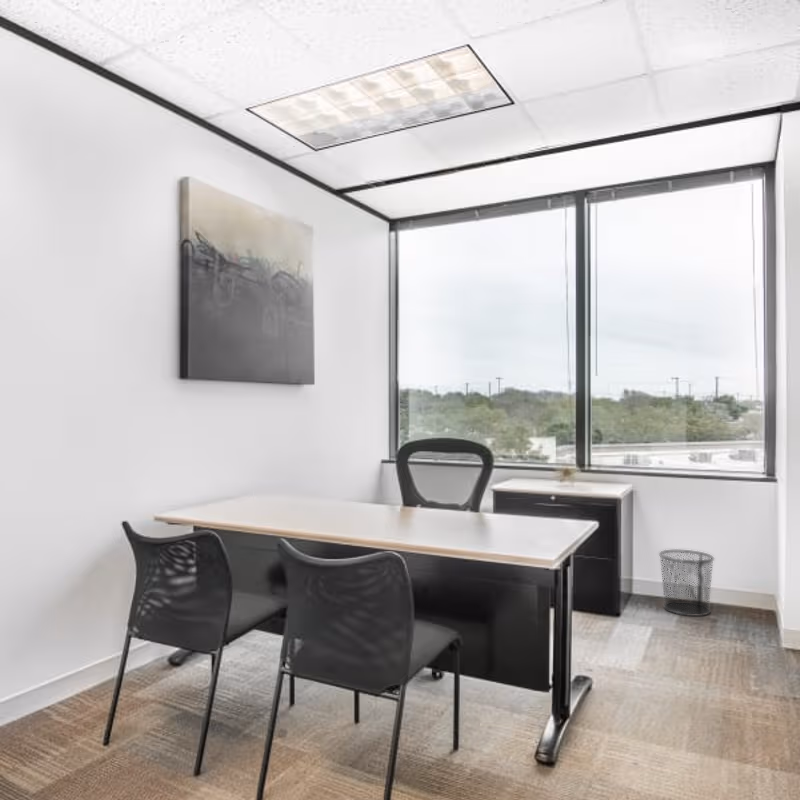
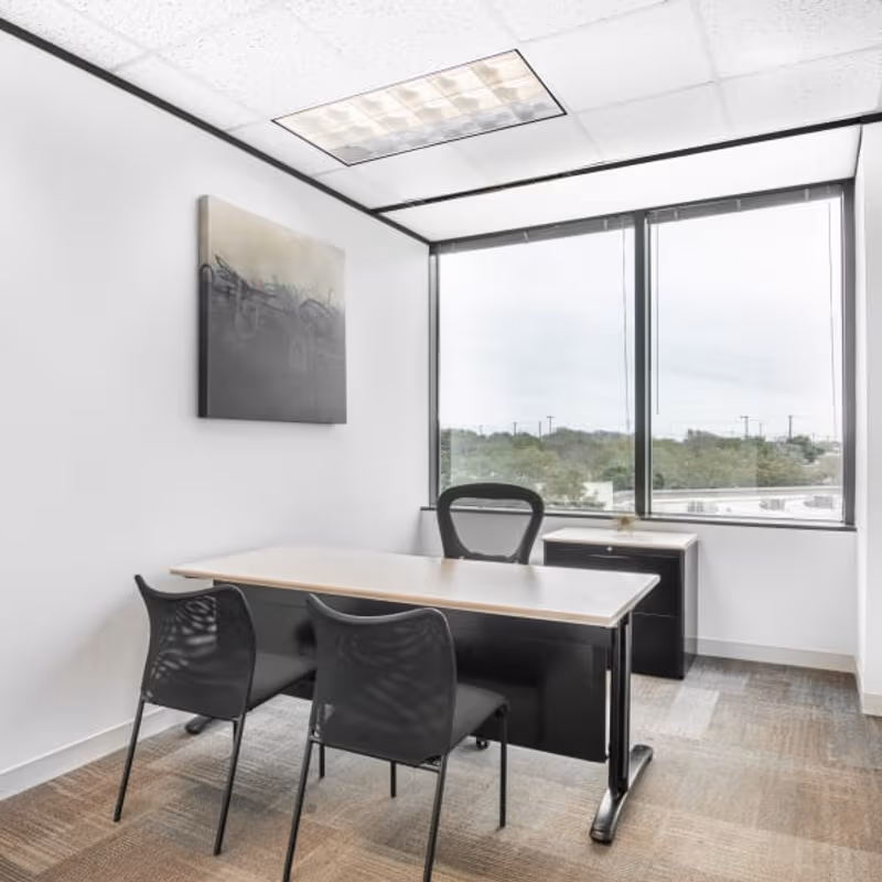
- waste bin [658,549,715,617]
